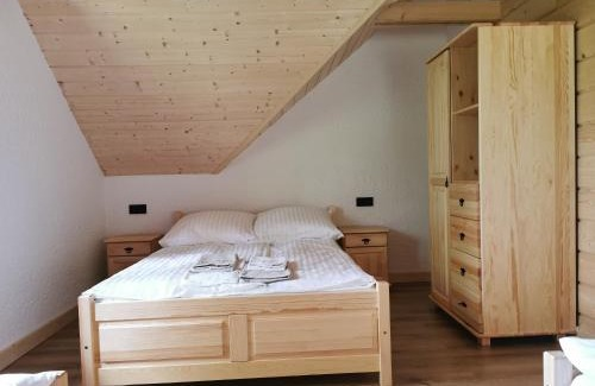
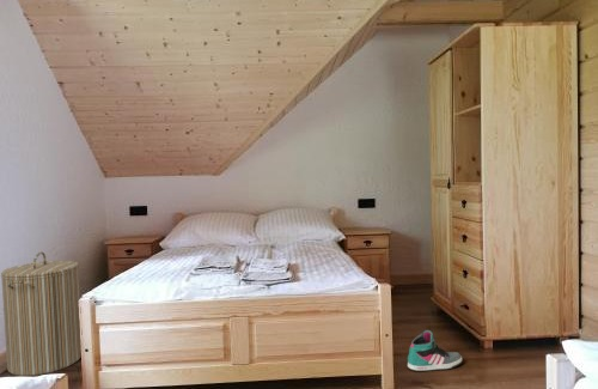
+ sneaker [407,329,463,372]
+ laundry hamper [0,251,81,377]
